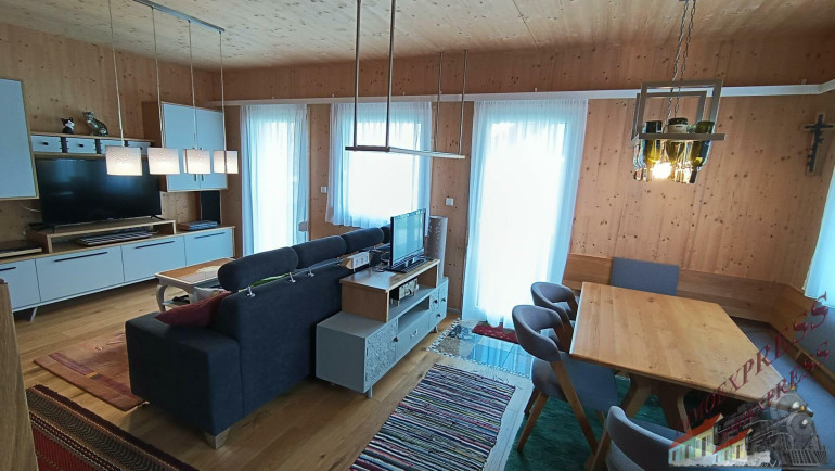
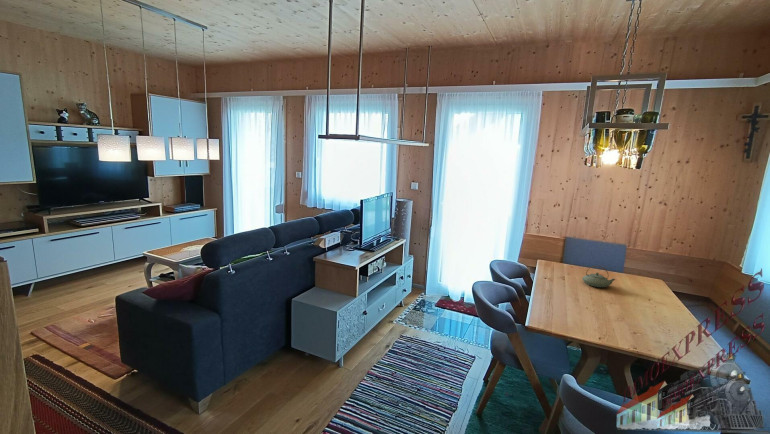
+ teapot [581,265,616,288]
